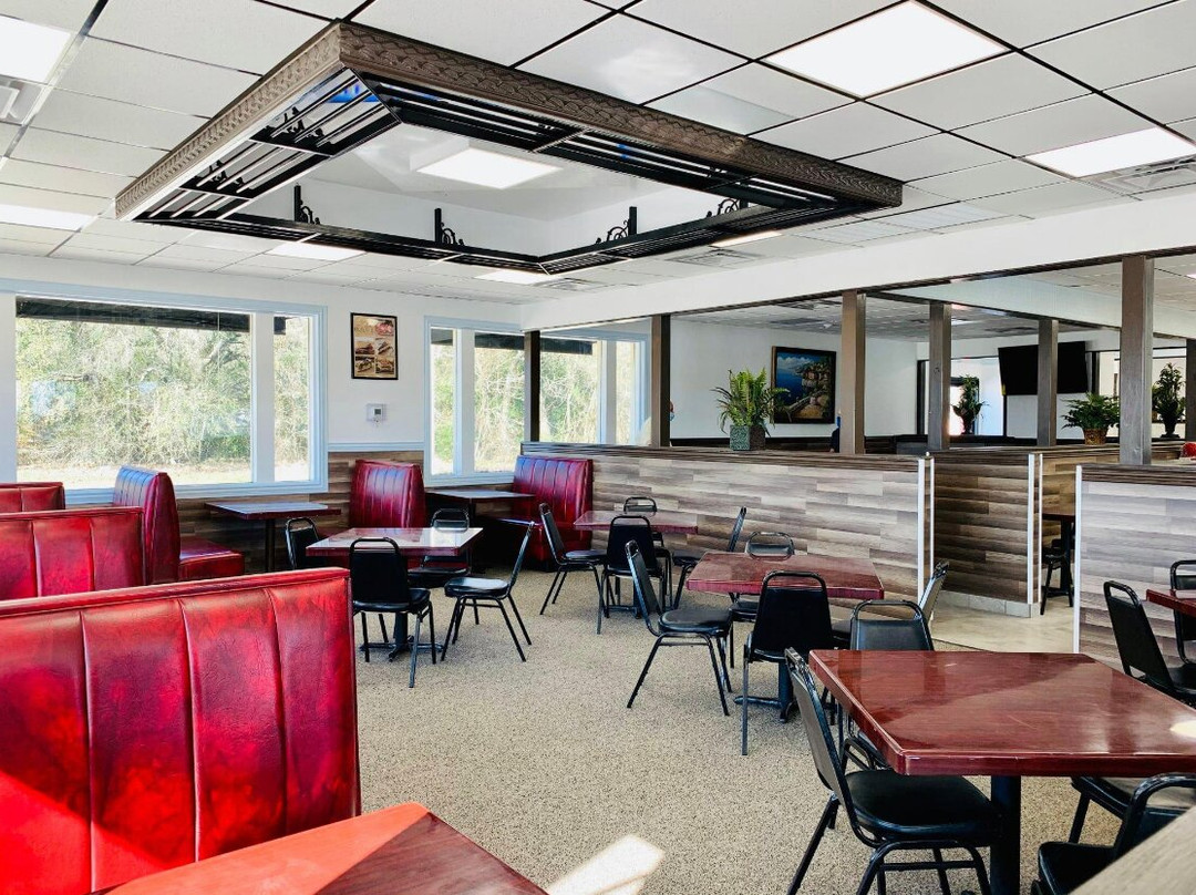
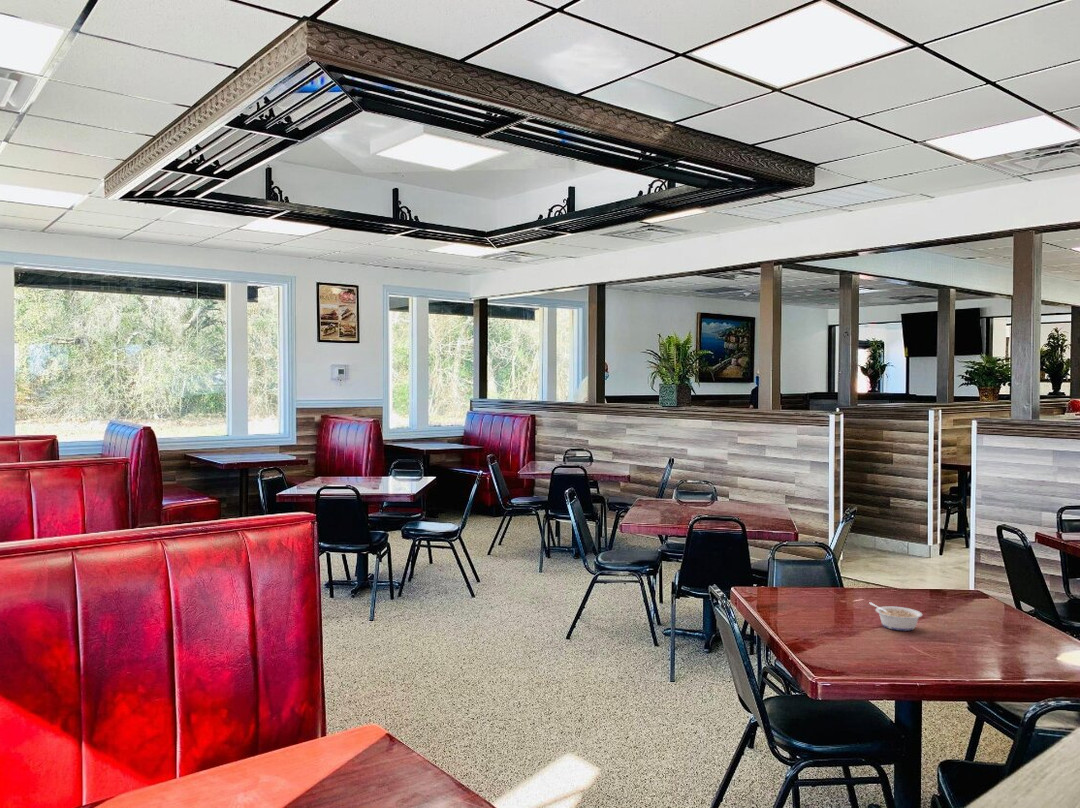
+ legume [868,601,923,632]
